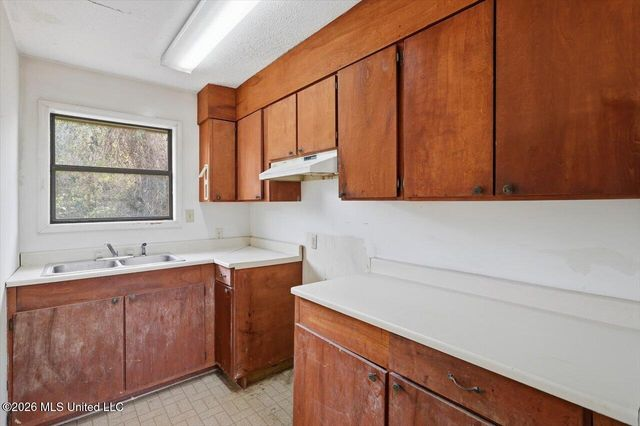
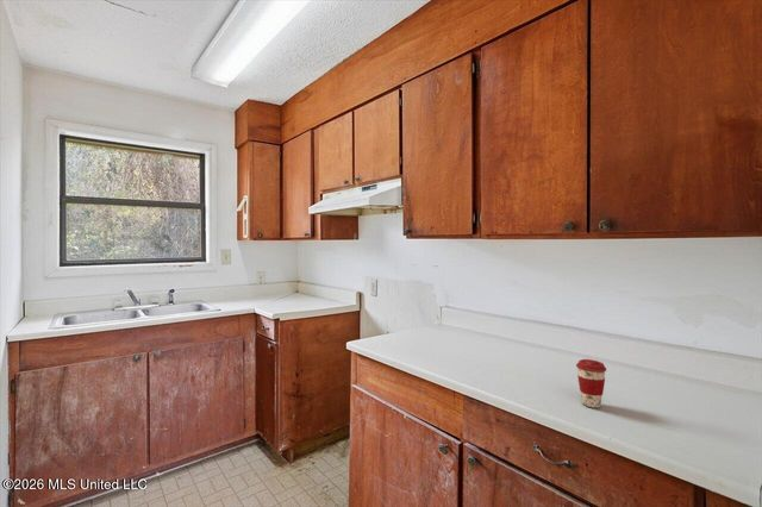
+ coffee cup [575,358,607,409]
